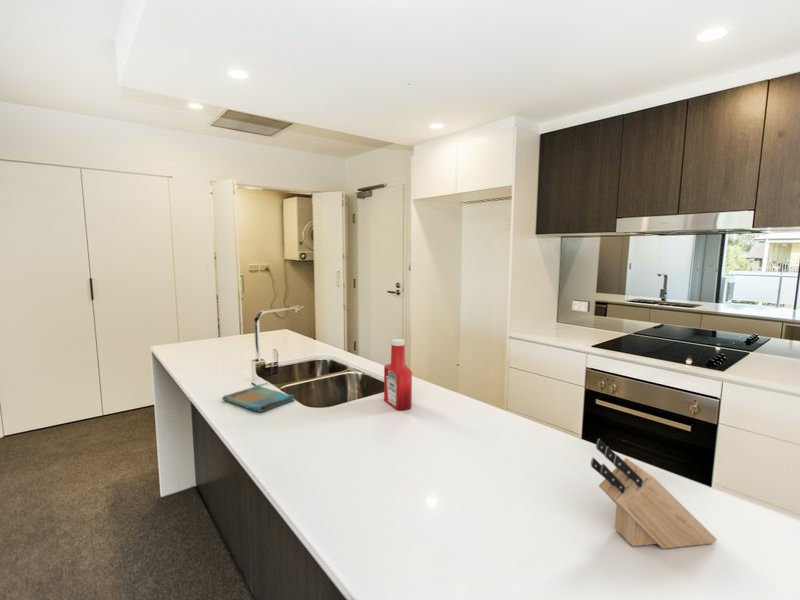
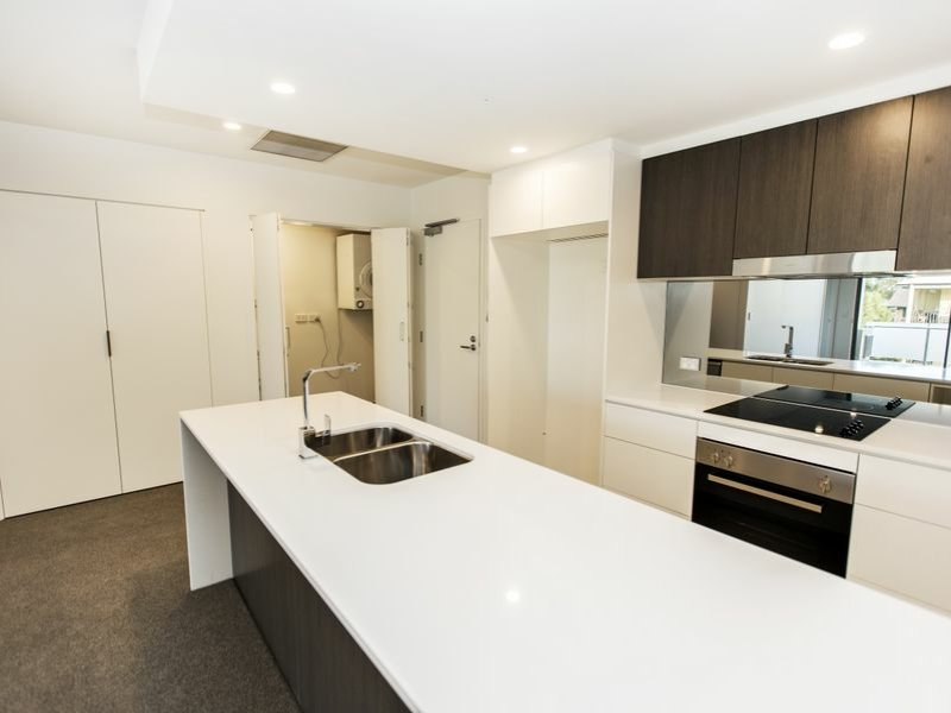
- knife block [590,438,718,550]
- soap bottle [383,338,413,411]
- dish towel [221,385,296,413]
